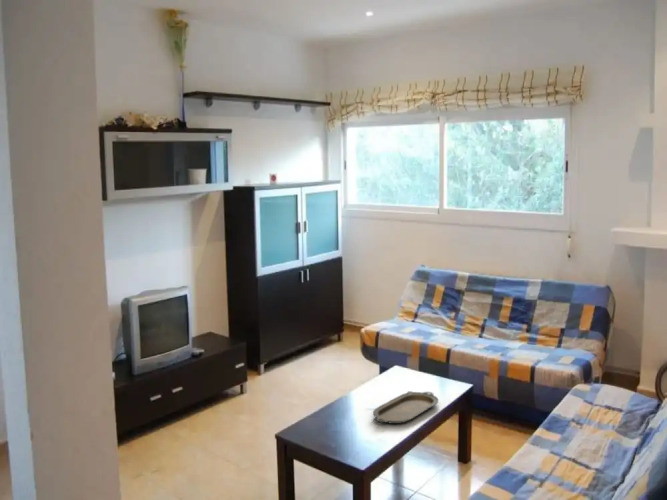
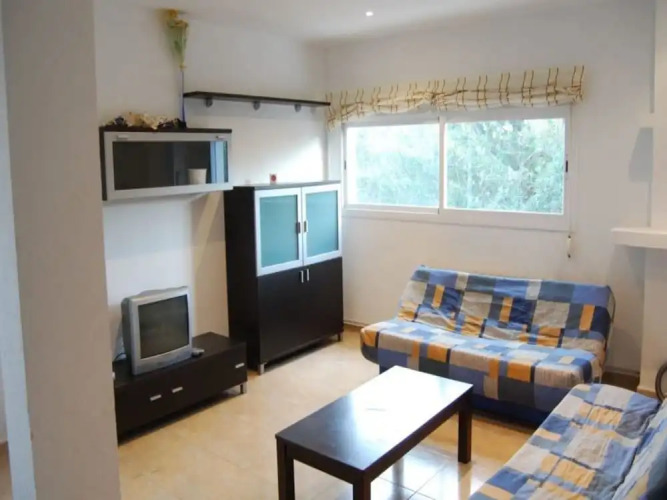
- serving tray [372,390,439,425]
